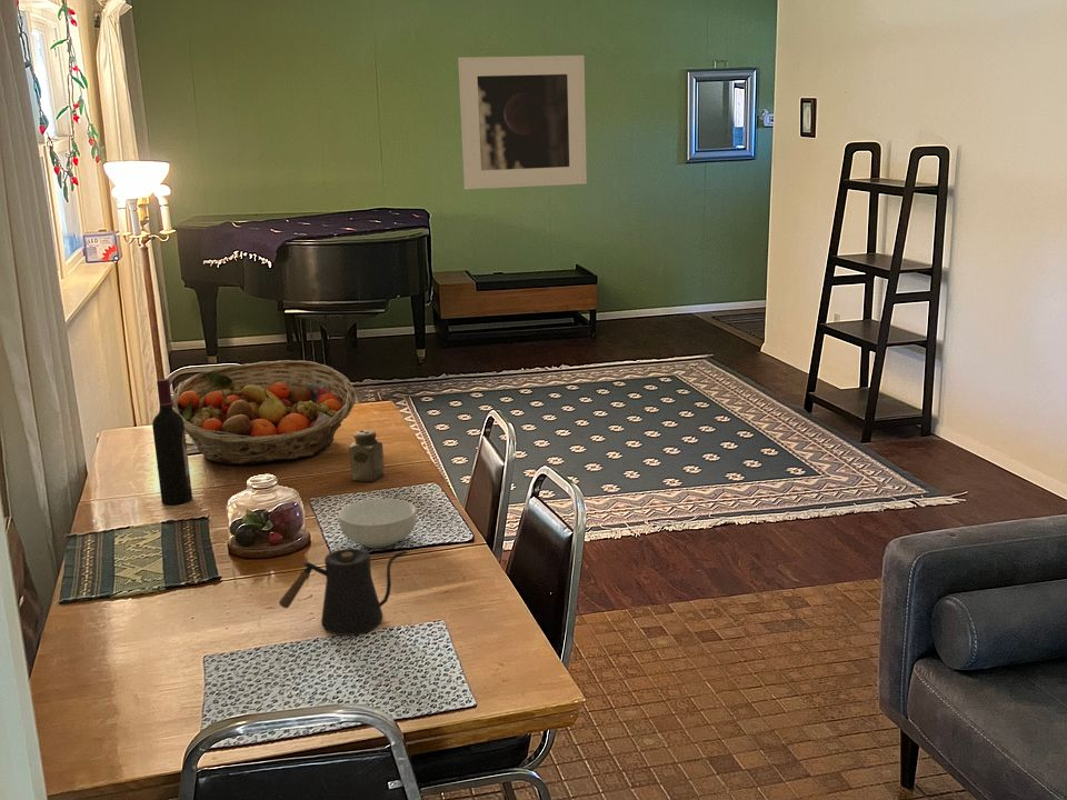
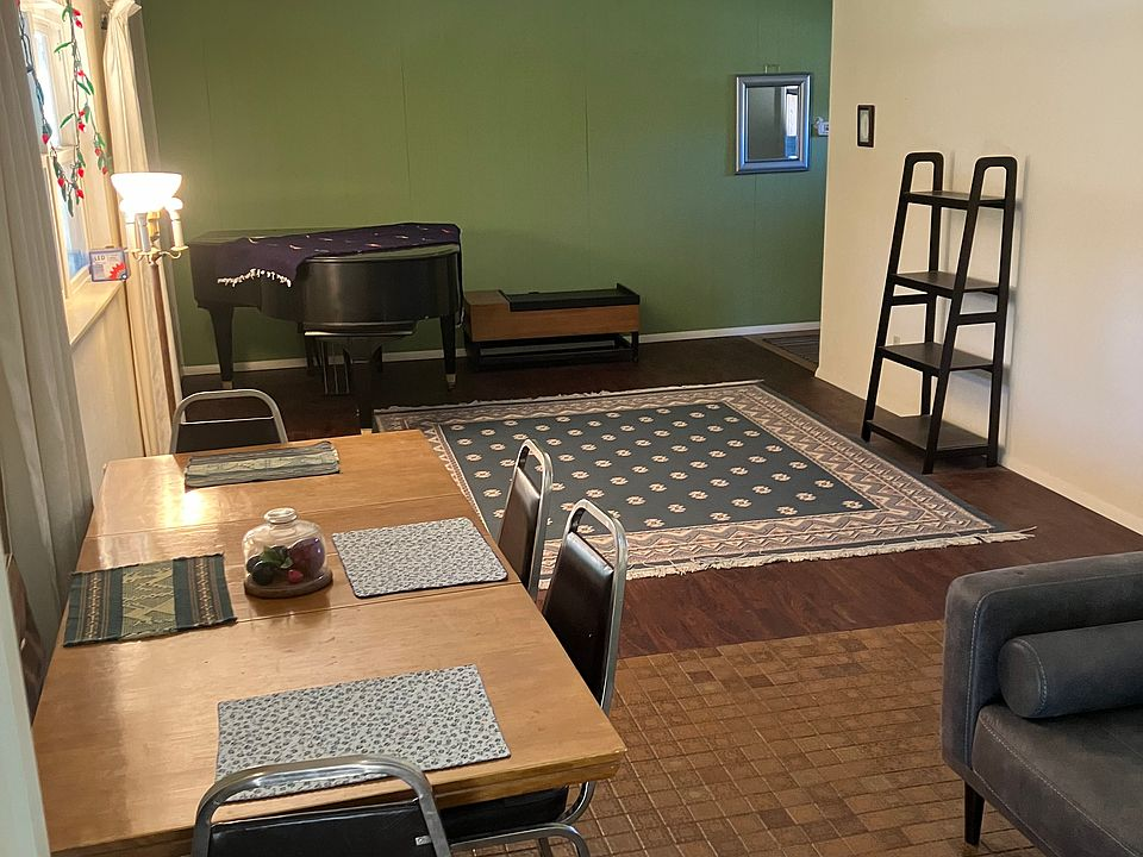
- cereal bowl [338,498,418,549]
- salt shaker [348,429,386,482]
- fruit basket [171,359,357,466]
- wine bottle [151,378,193,506]
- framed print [457,54,588,190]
- kettle [278,547,409,637]
